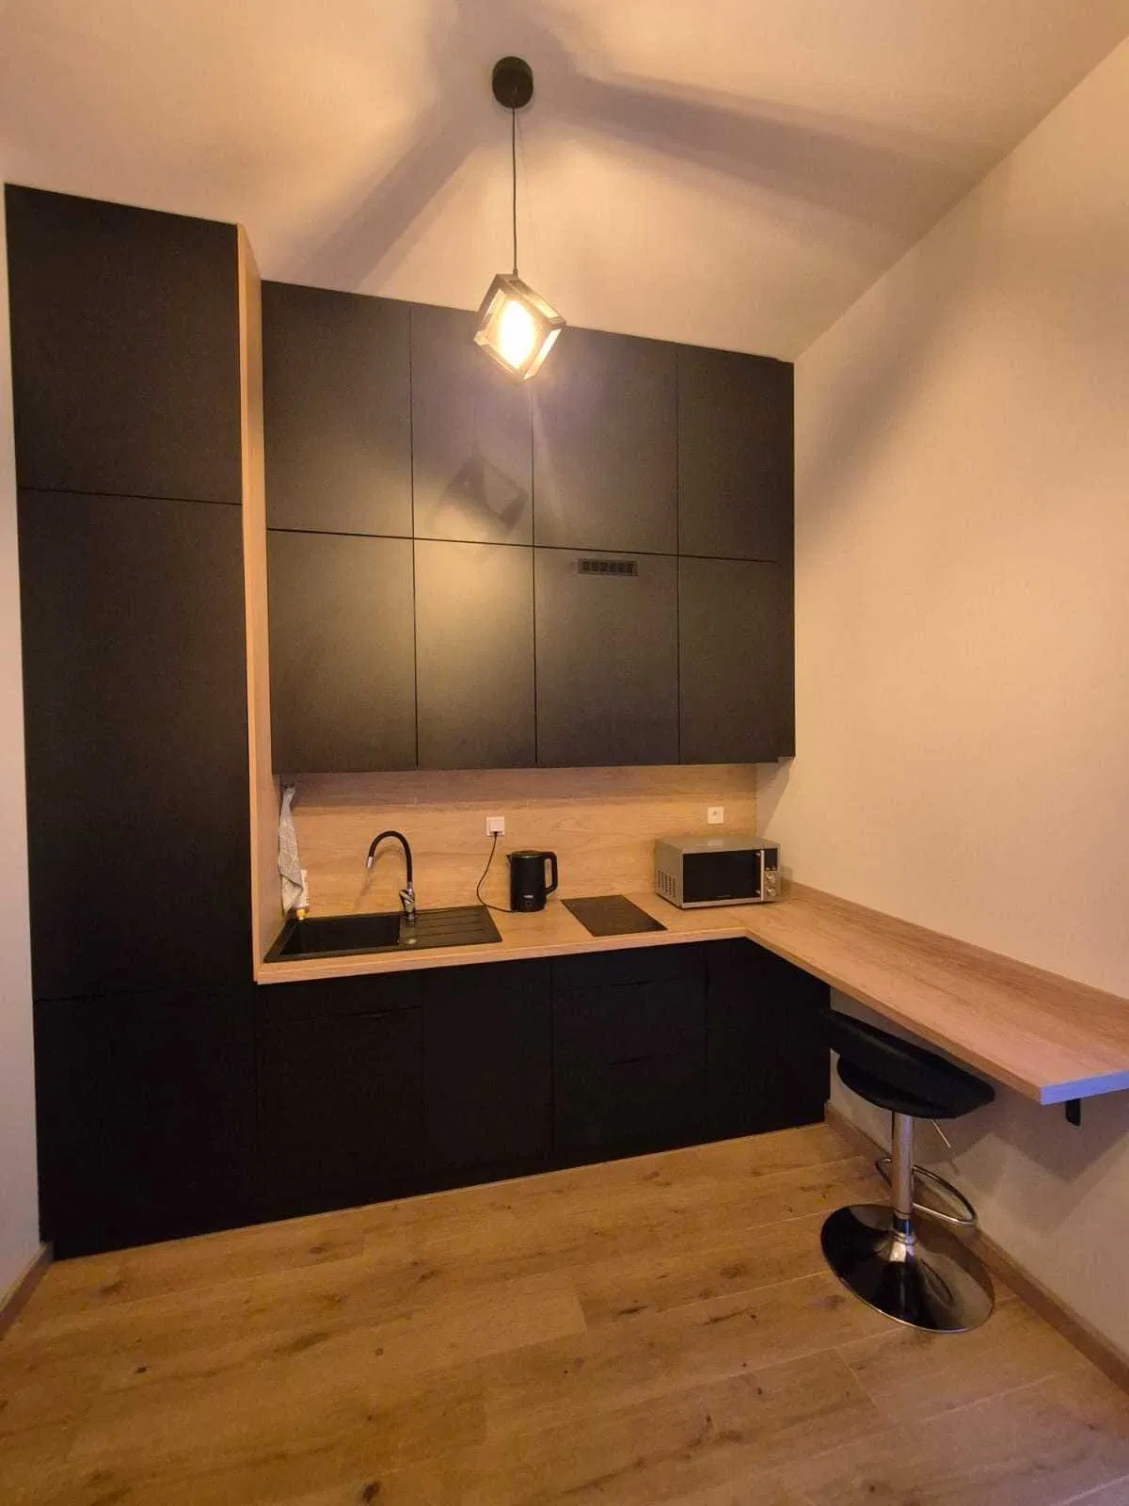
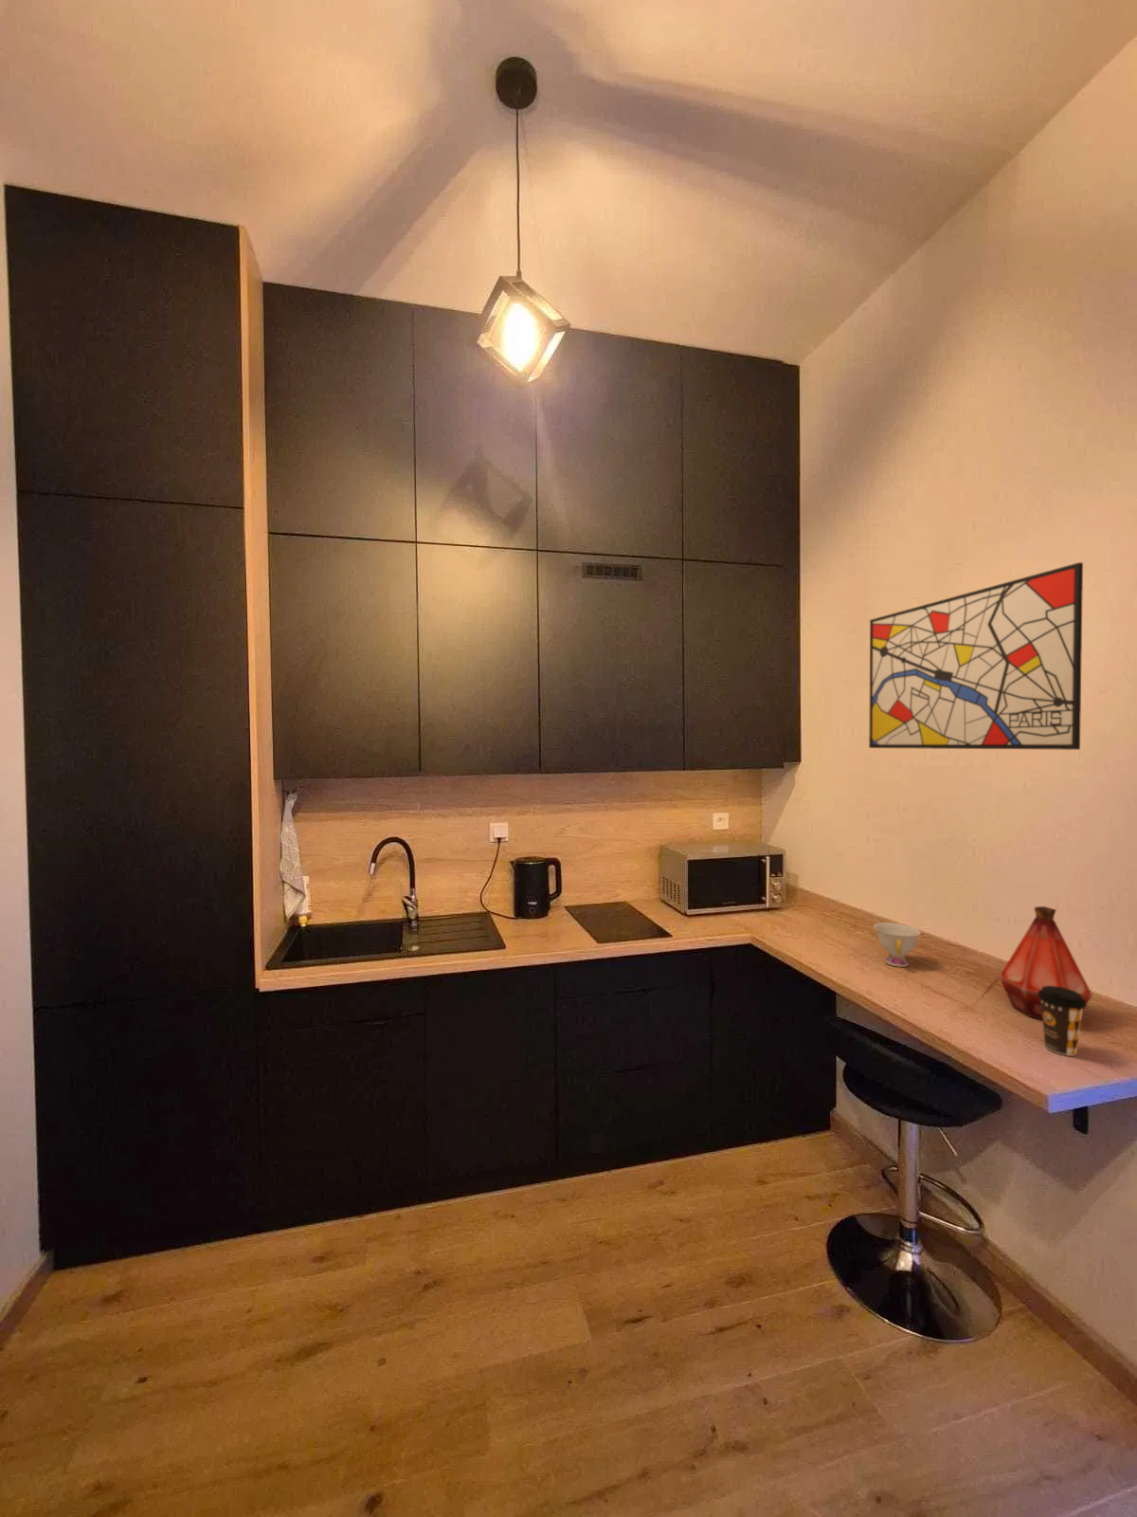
+ bottle [997,905,1094,1020]
+ coffee cup [1038,985,1088,1057]
+ teacup [873,922,922,968]
+ wall art [868,561,1084,751]
